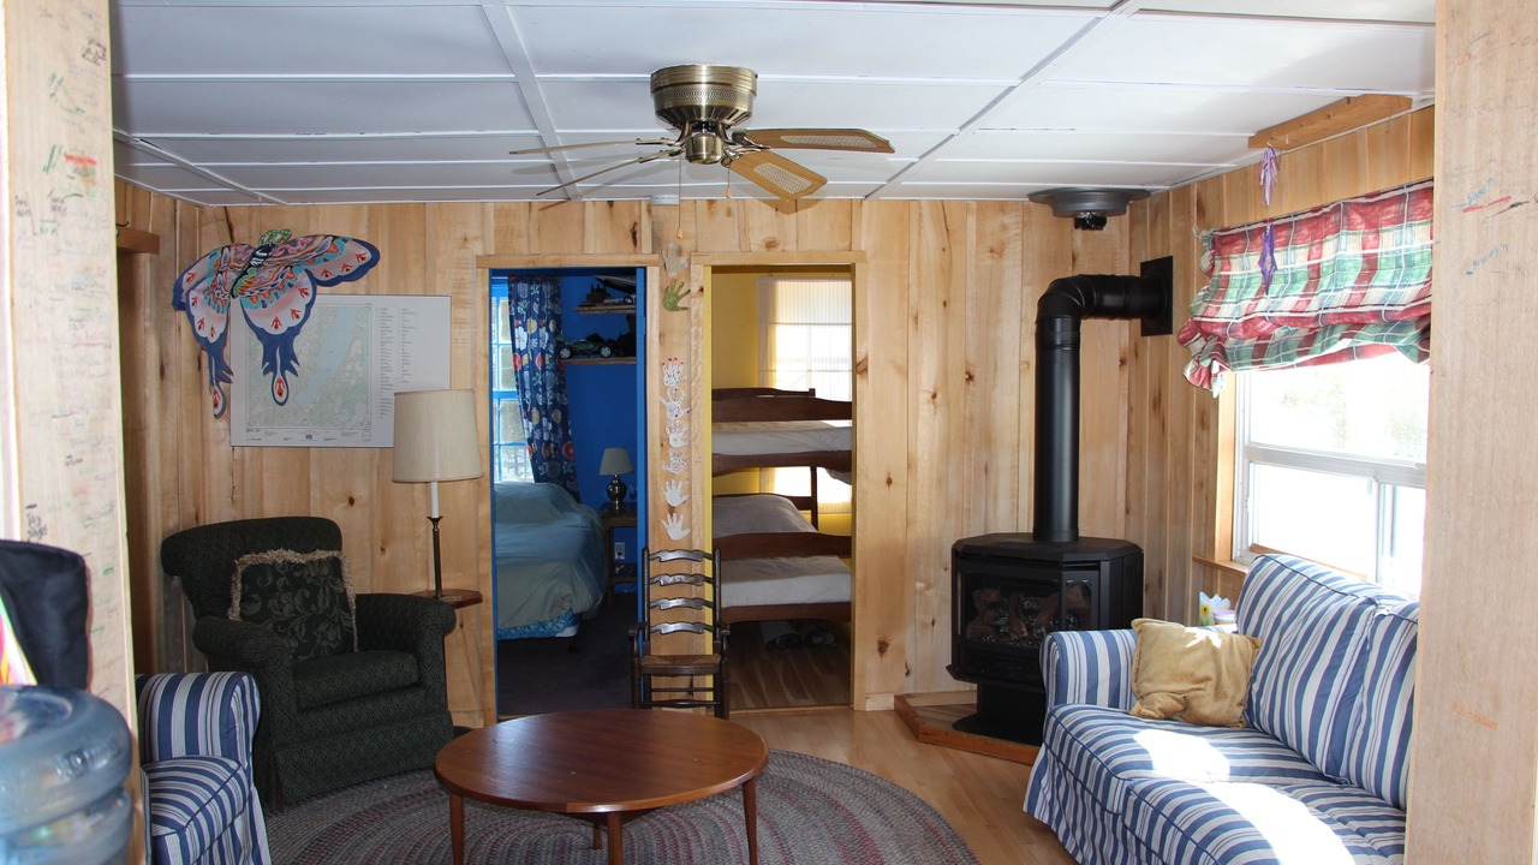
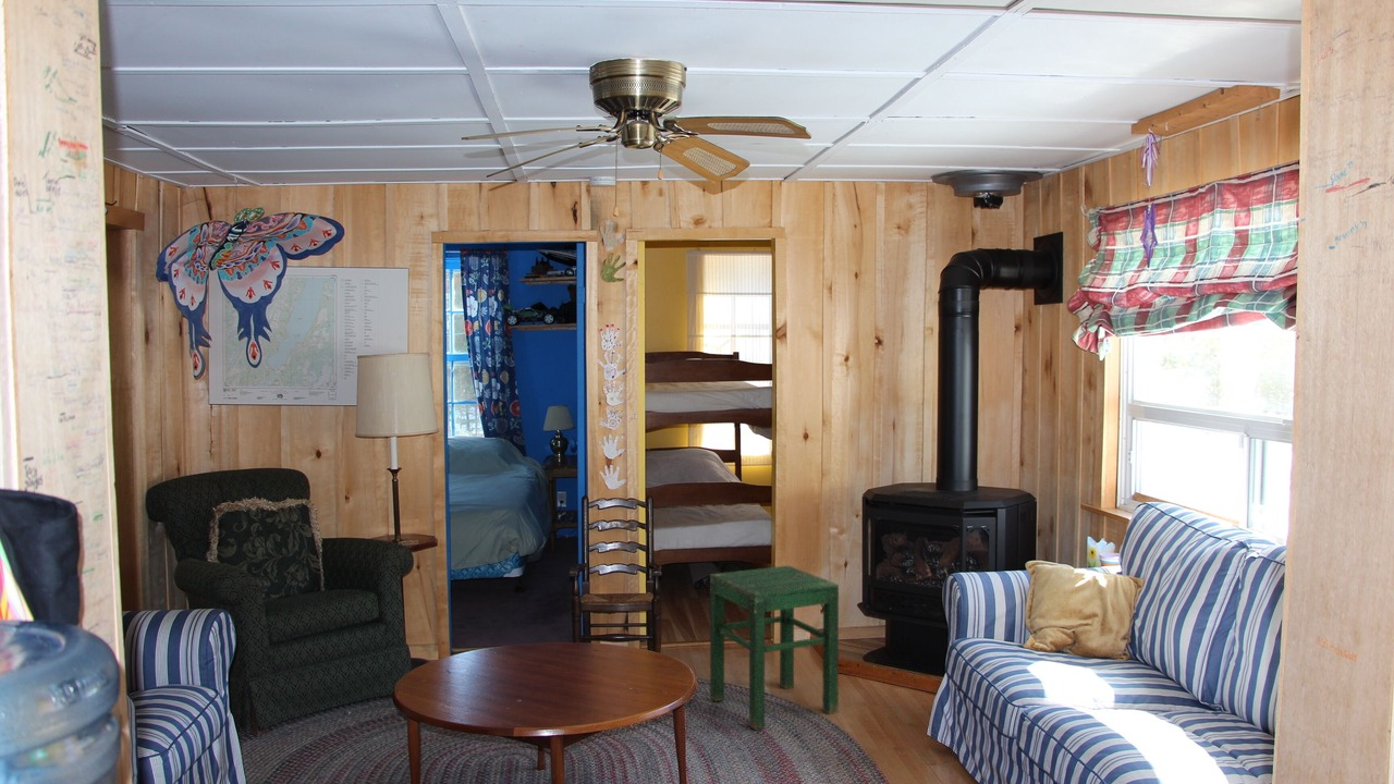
+ stool [709,564,840,731]
